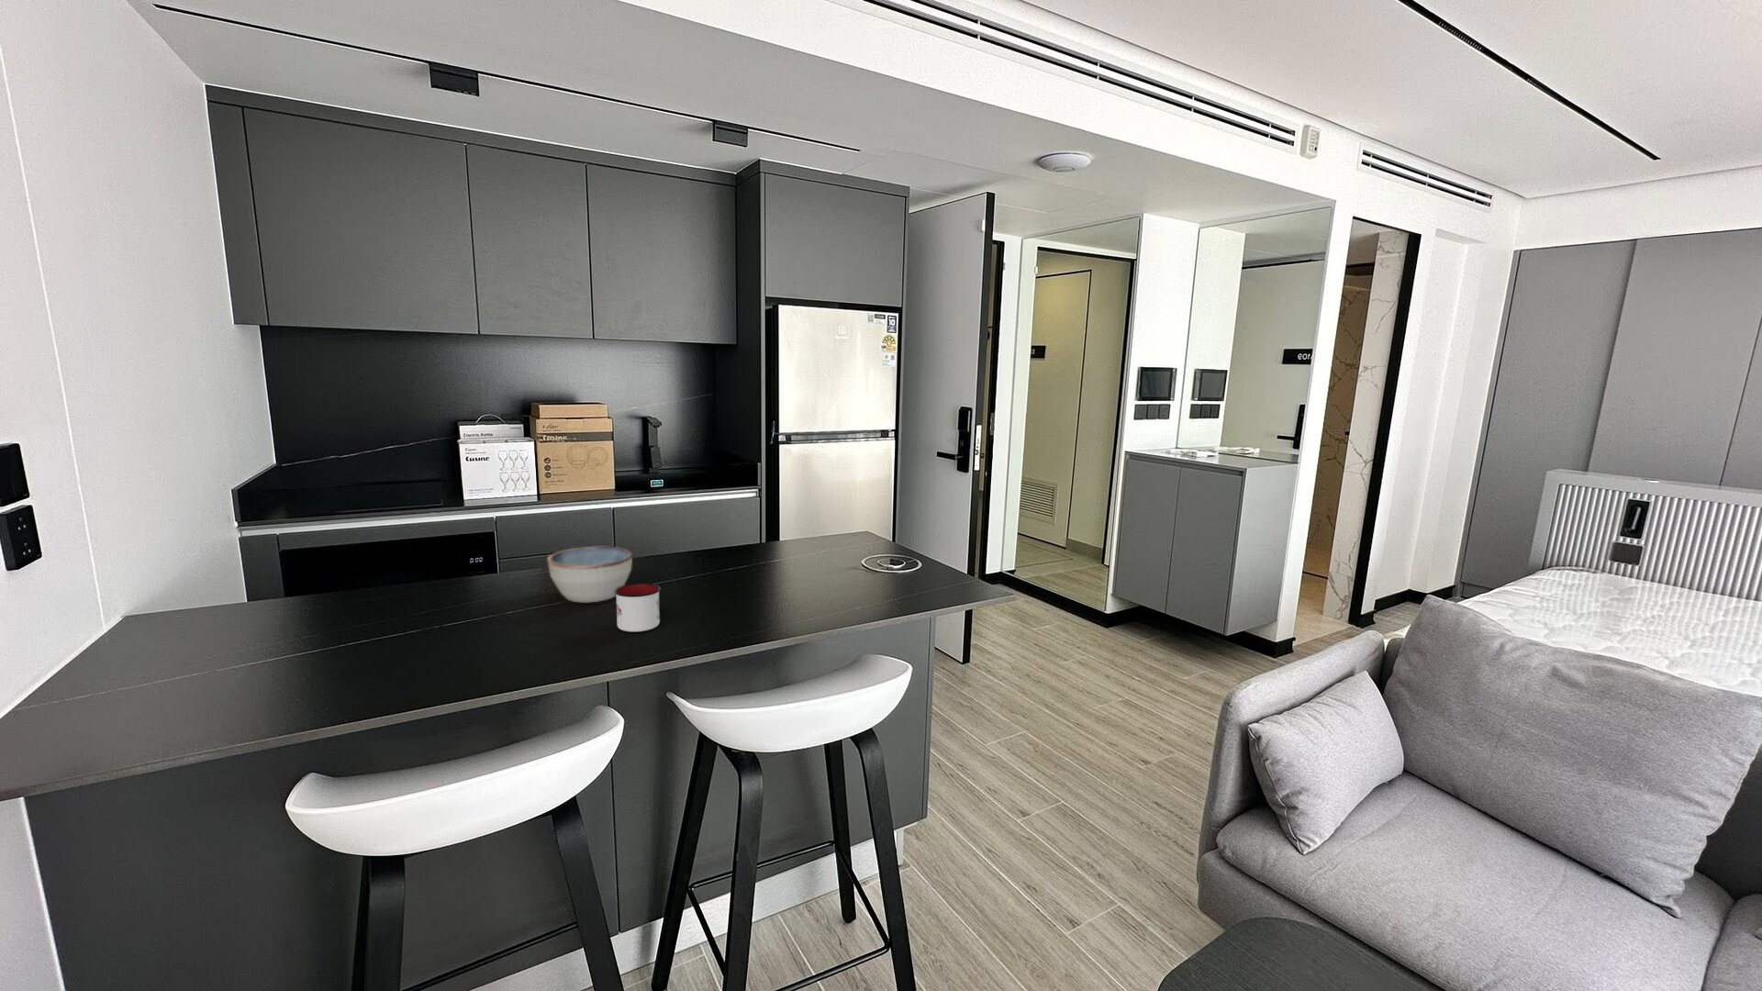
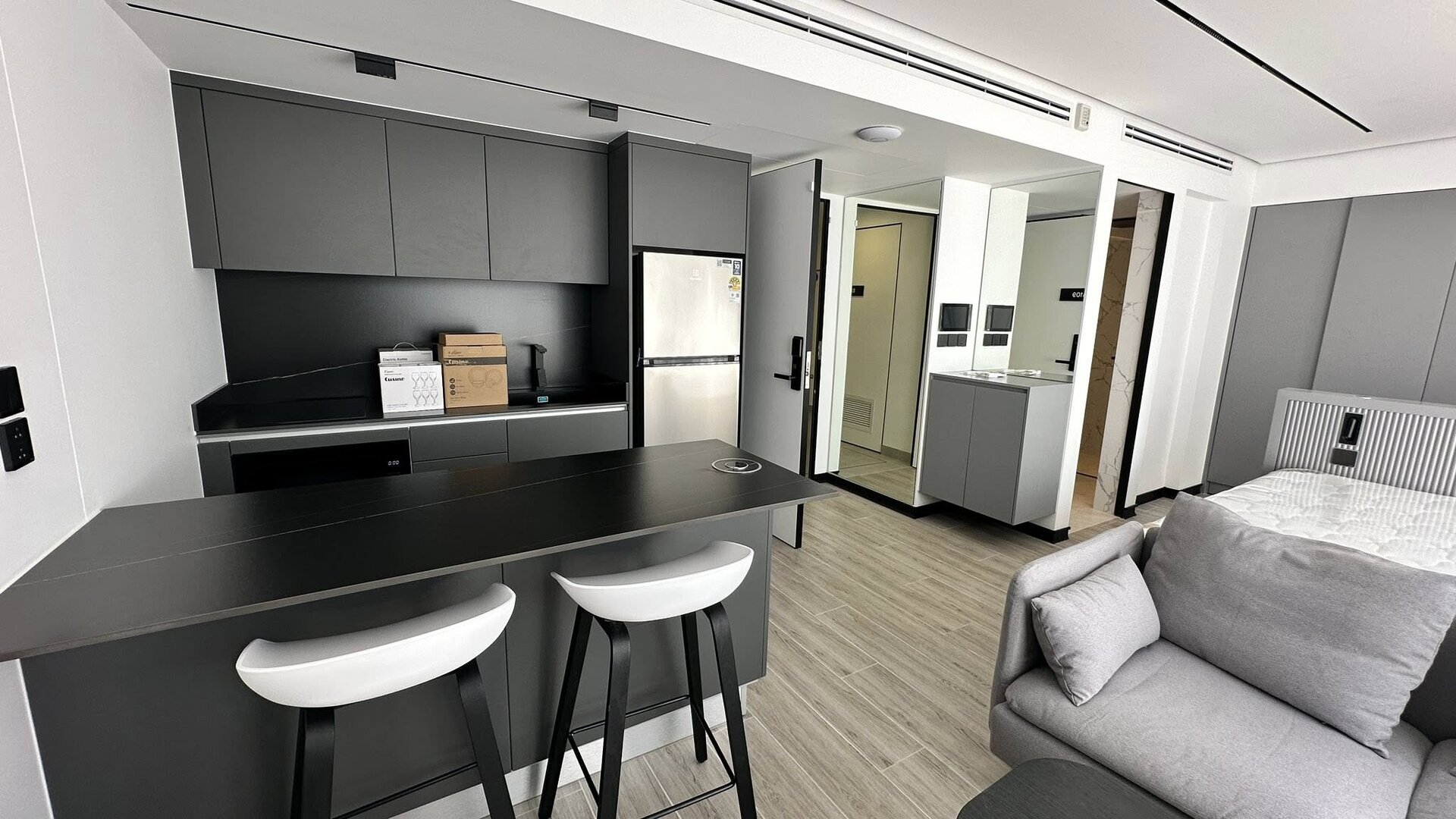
- bowl [546,546,634,603]
- mug [614,582,662,633]
